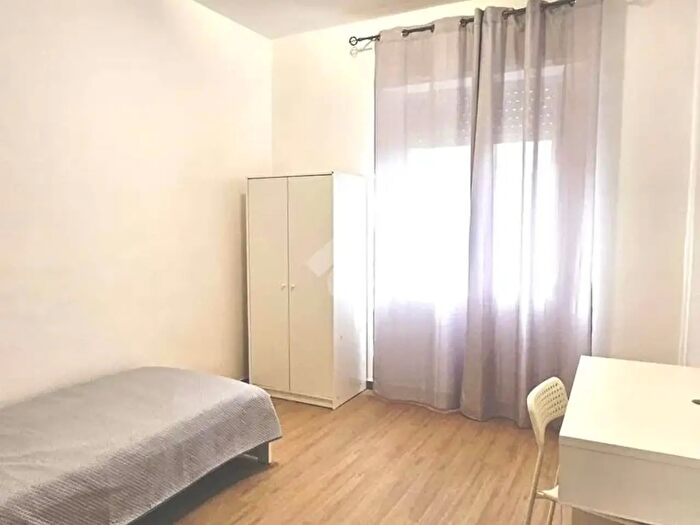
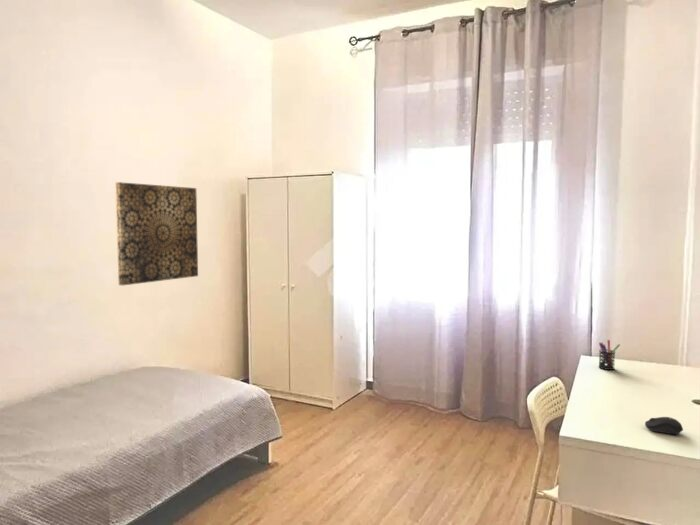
+ computer mouse [644,416,684,435]
+ wall art [114,181,199,286]
+ pen holder [598,339,621,371]
